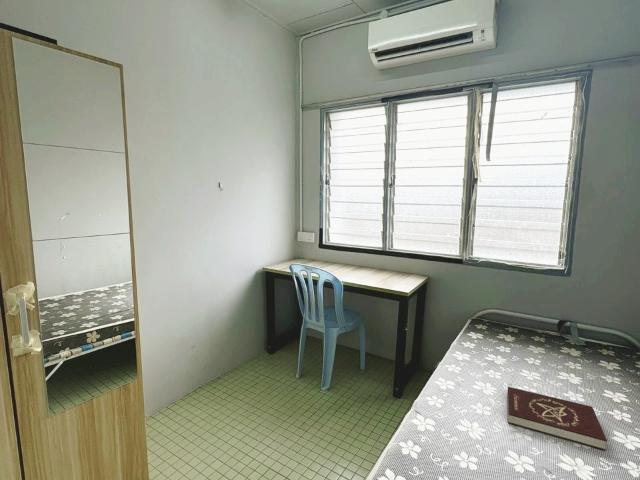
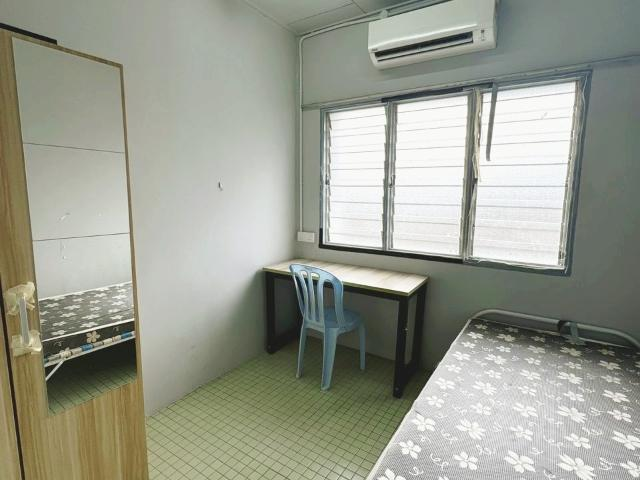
- book [506,386,608,452]
